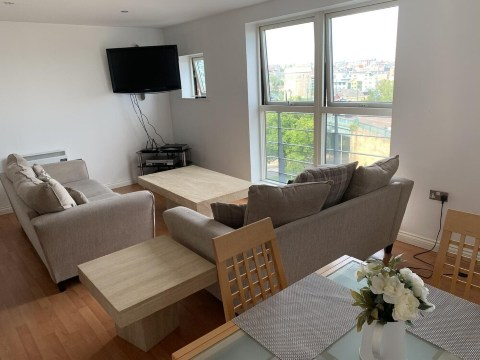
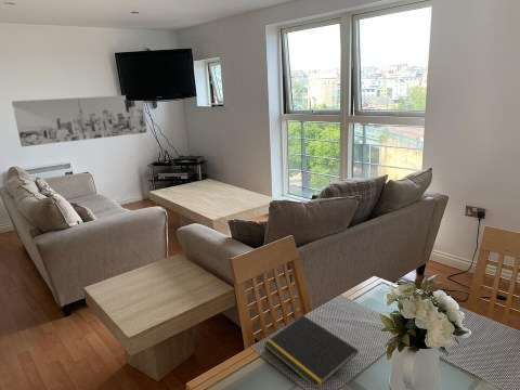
+ wall art [11,94,148,147]
+ notepad [263,314,360,390]
